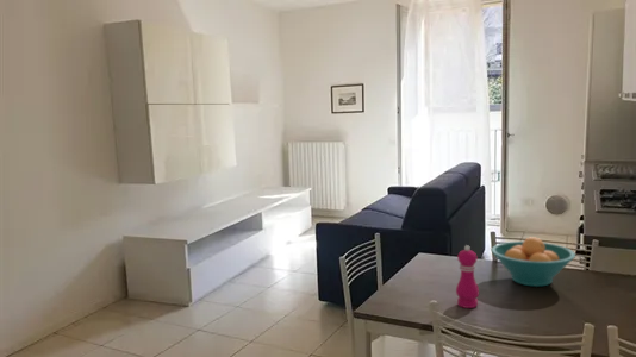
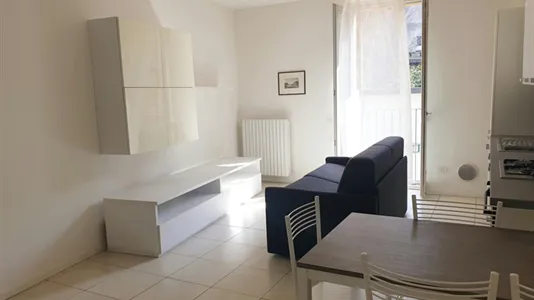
- fruit bowl [491,236,576,288]
- pepper mill [455,244,480,309]
